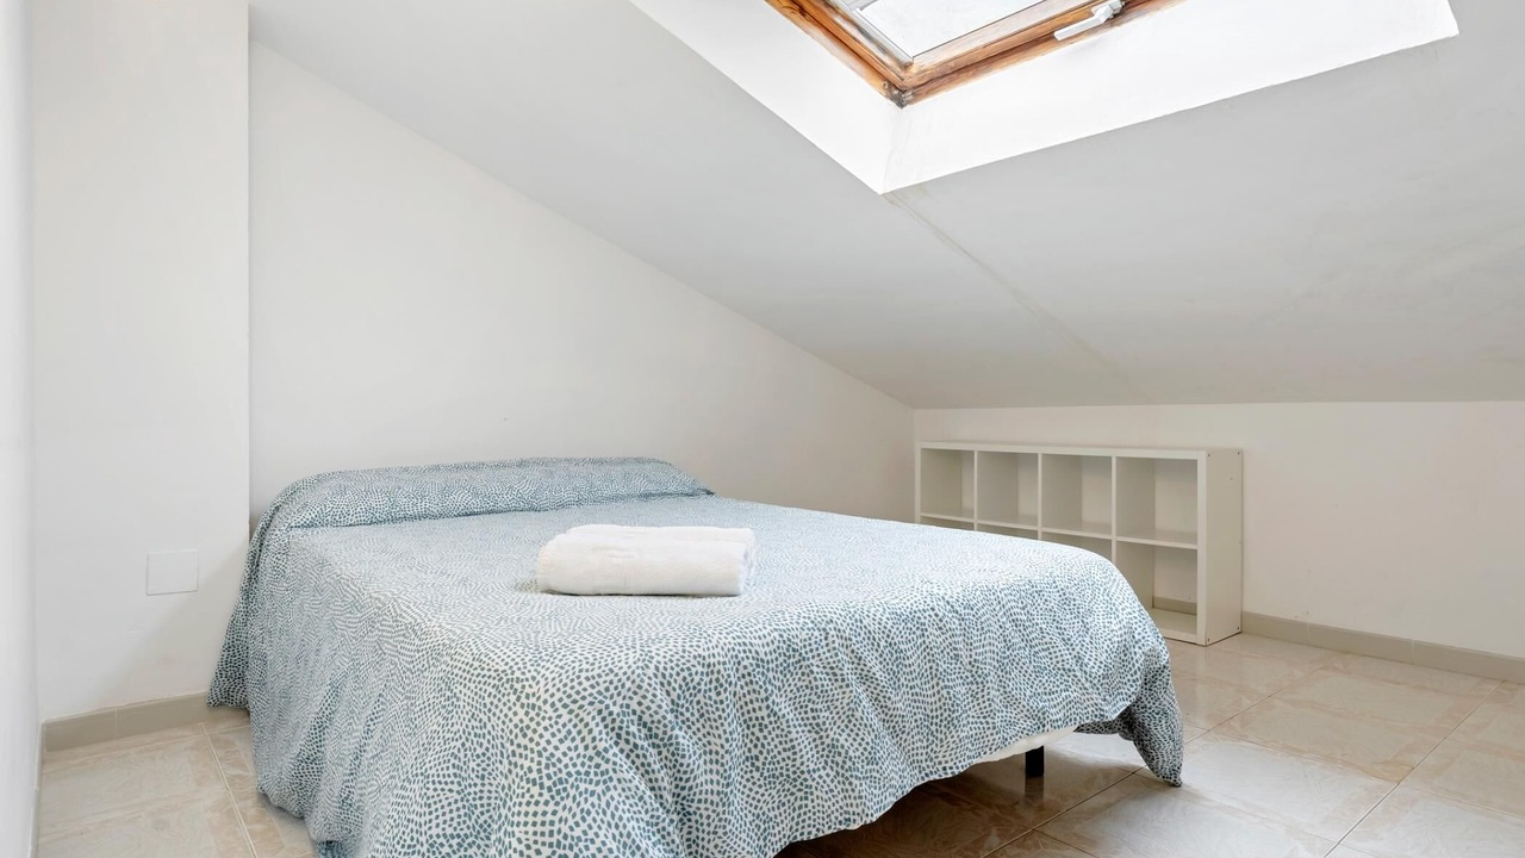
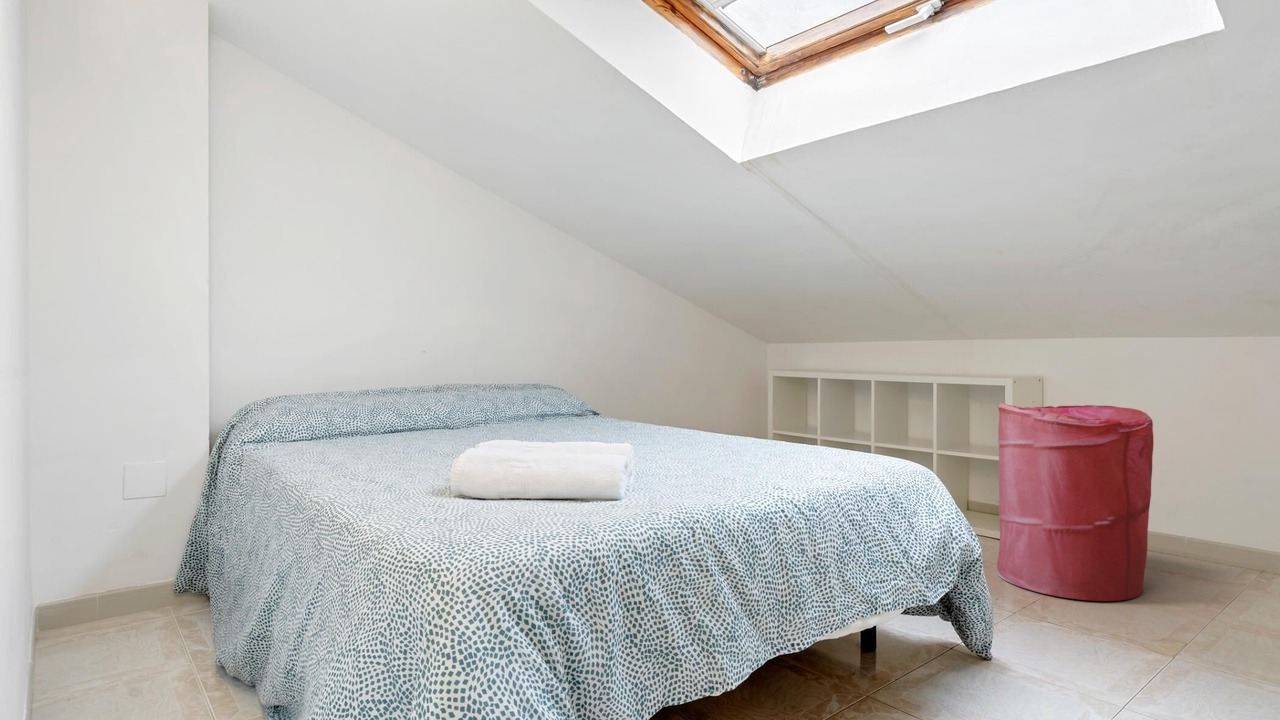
+ laundry hamper [996,403,1155,602]
